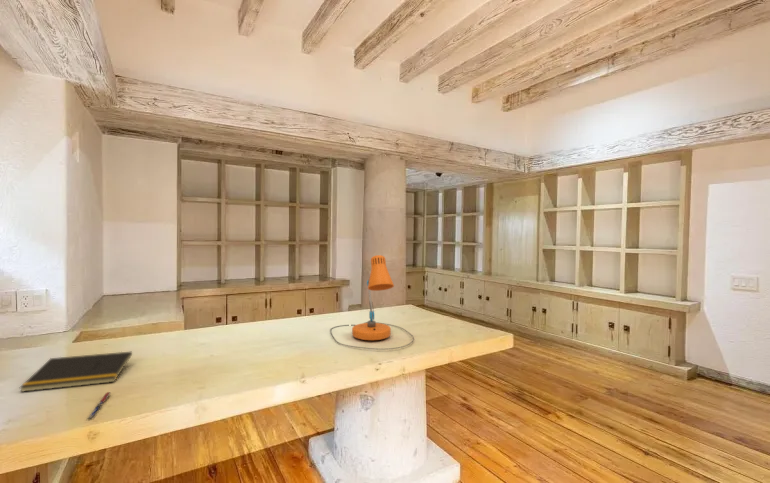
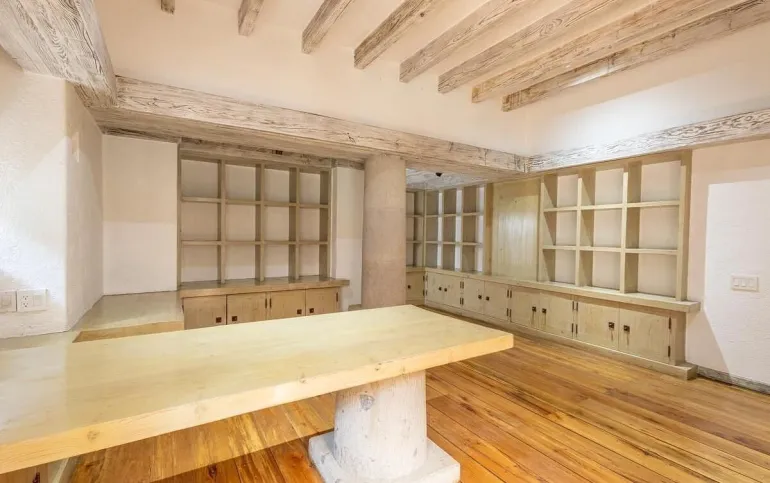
- desk lamp [329,254,415,351]
- notepad [19,351,133,393]
- pen [87,391,111,420]
